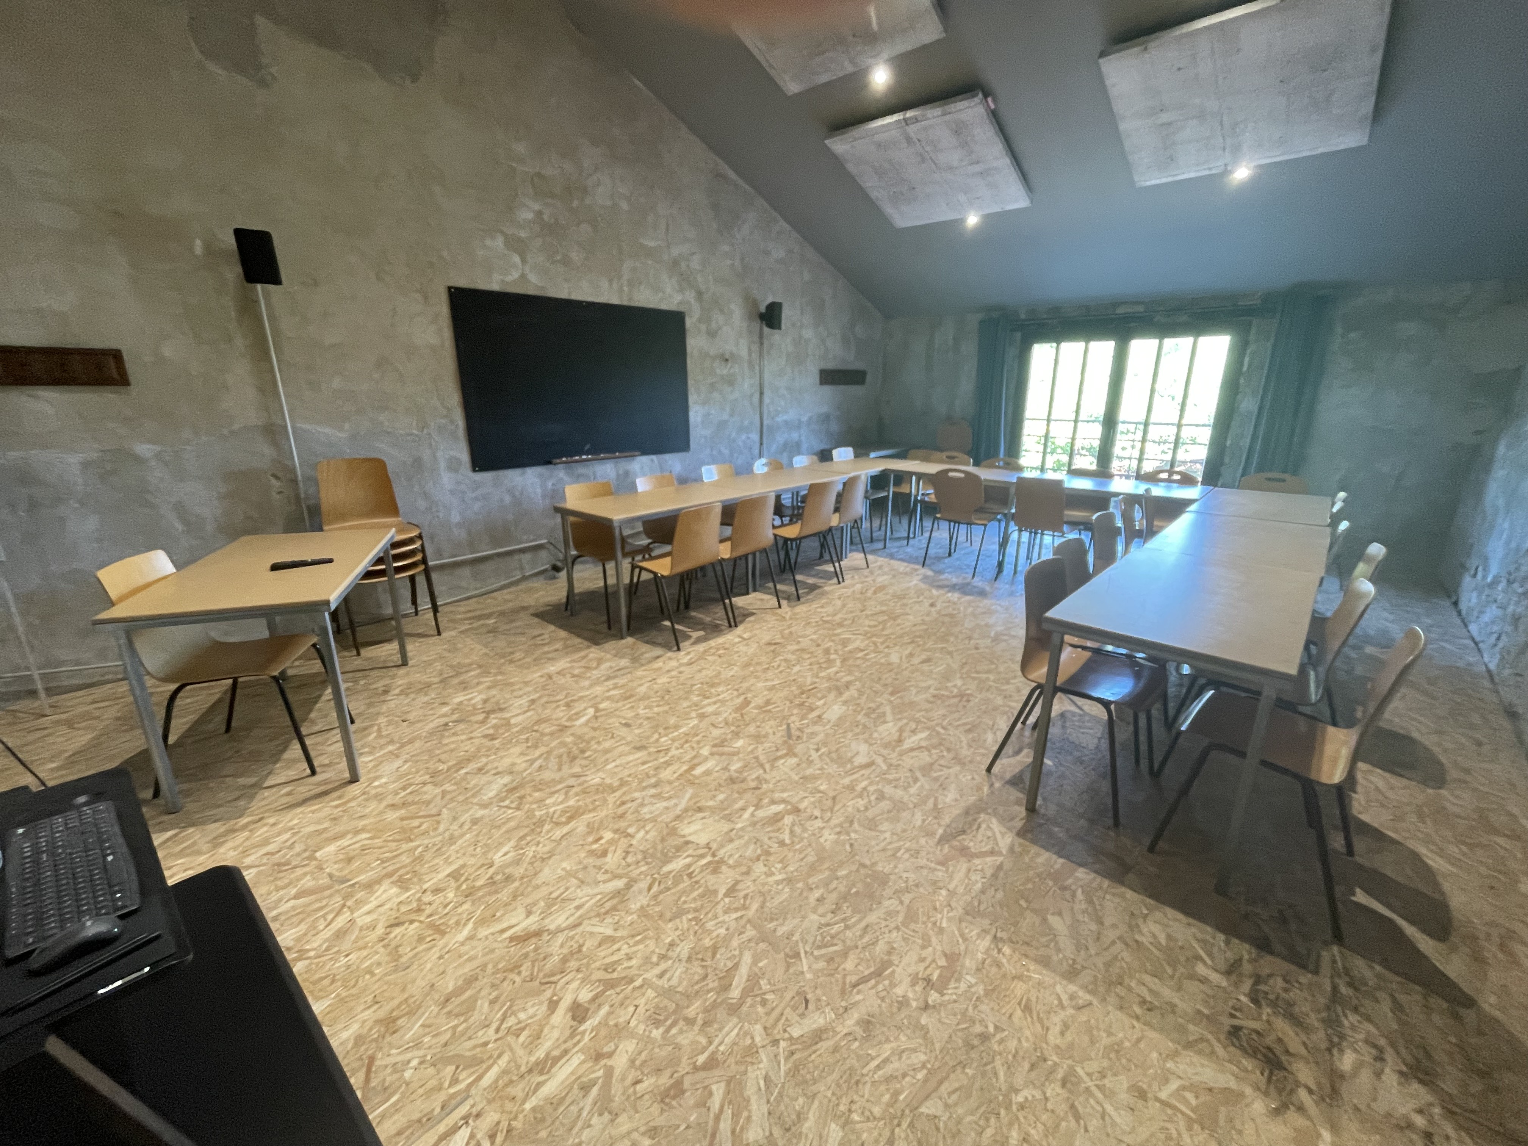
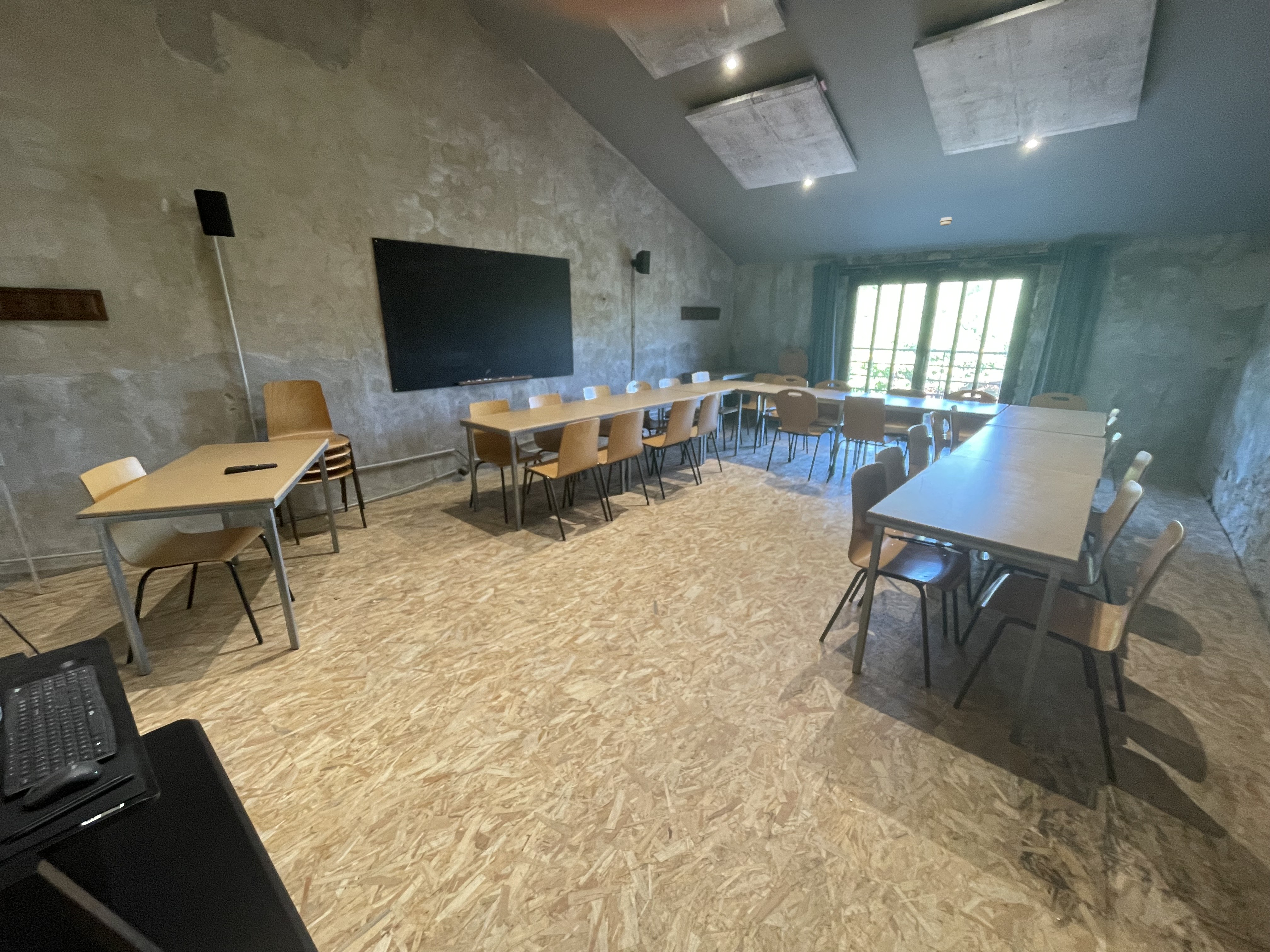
+ smoke detector [939,217,953,226]
